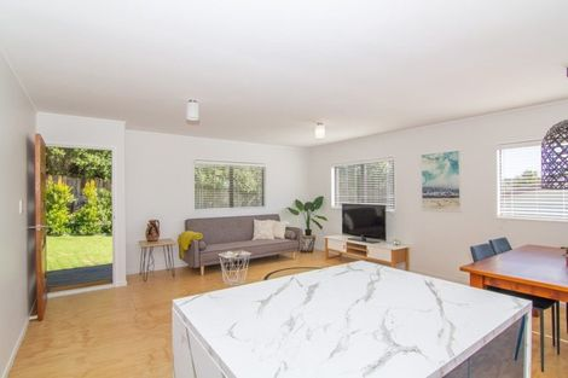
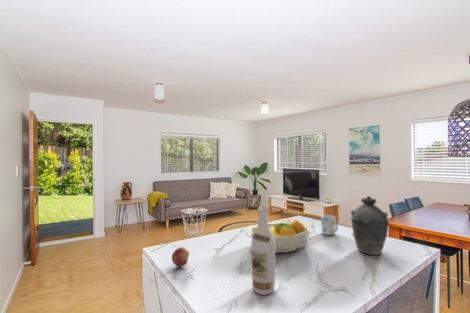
+ mug [320,214,339,236]
+ fruit bowl [250,219,310,254]
+ fruit [171,246,190,268]
+ wine bottle [250,205,276,296]
+ kettle [350,195,390,256]
